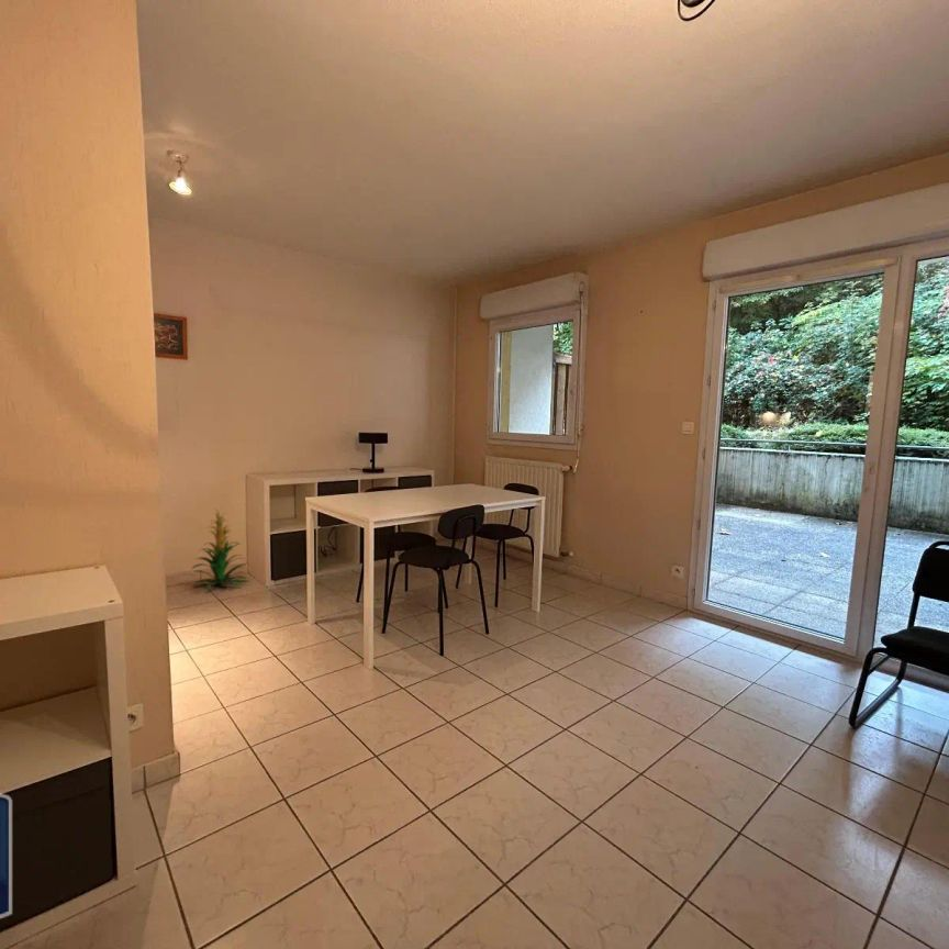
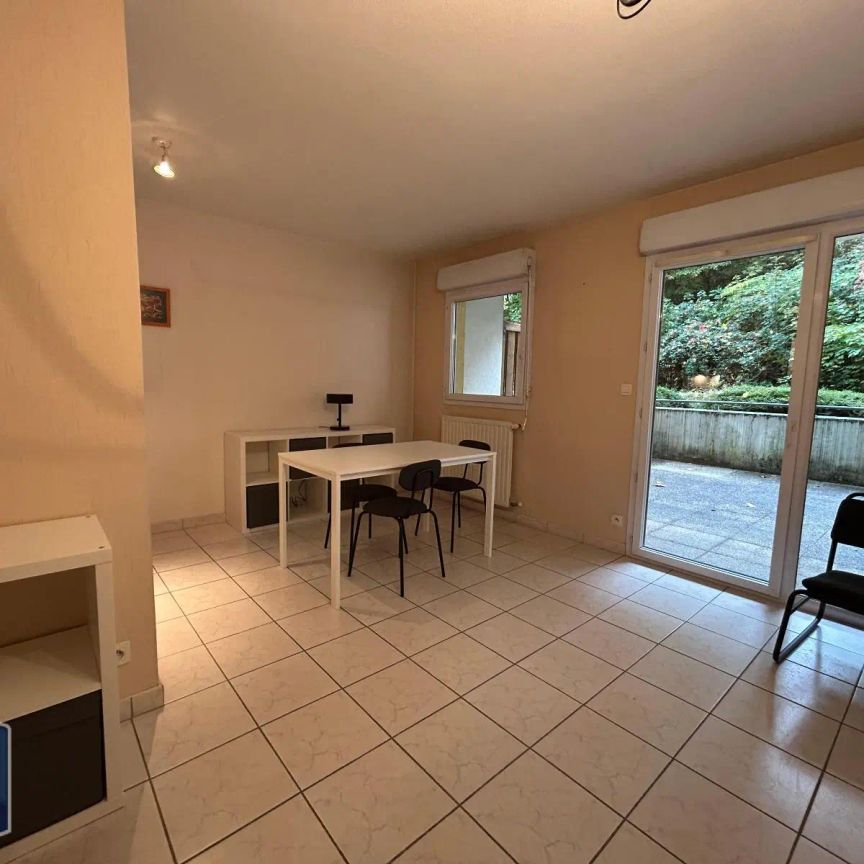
- indoor plant [190,506,250,592]
